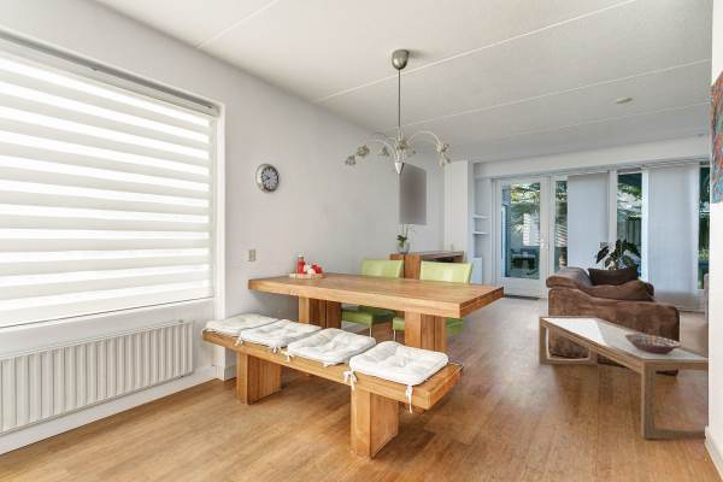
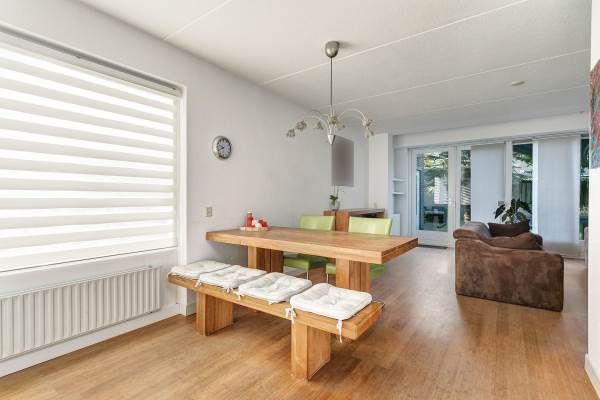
- decorative bowl [624,334,682,354]
- coffee table [537,315,710,441]
